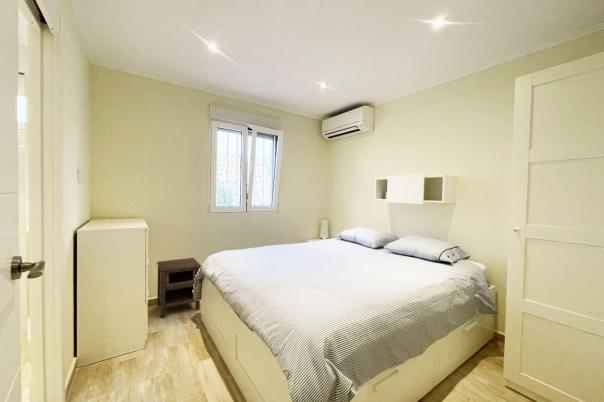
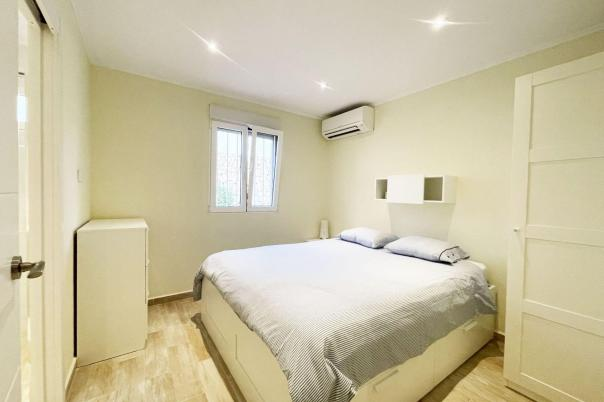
- nightstand [156,257,202,319]
